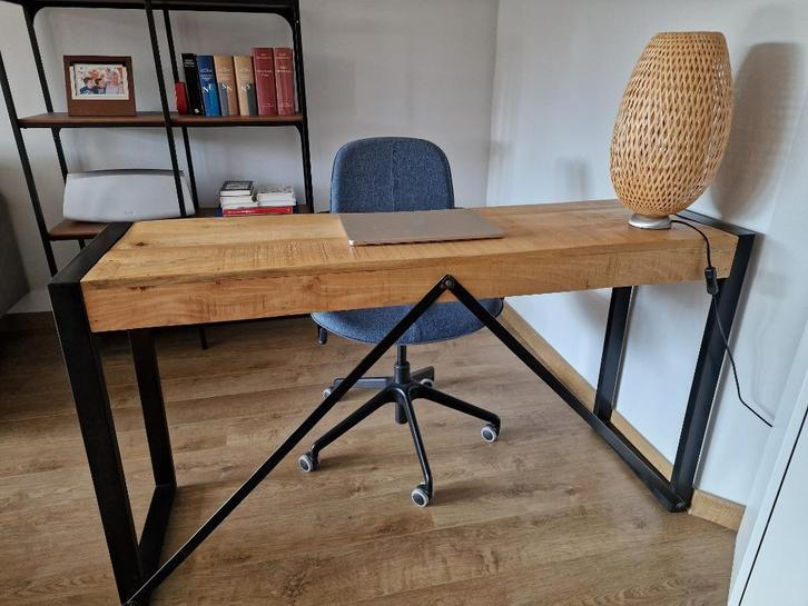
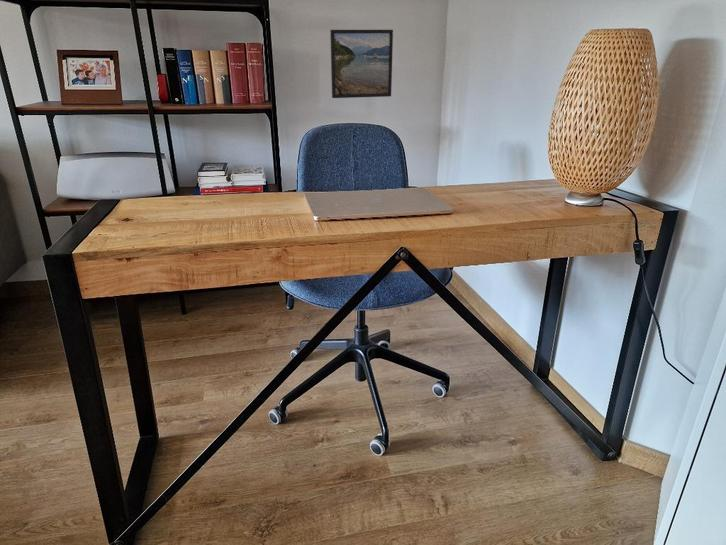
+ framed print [329,29,394,99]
